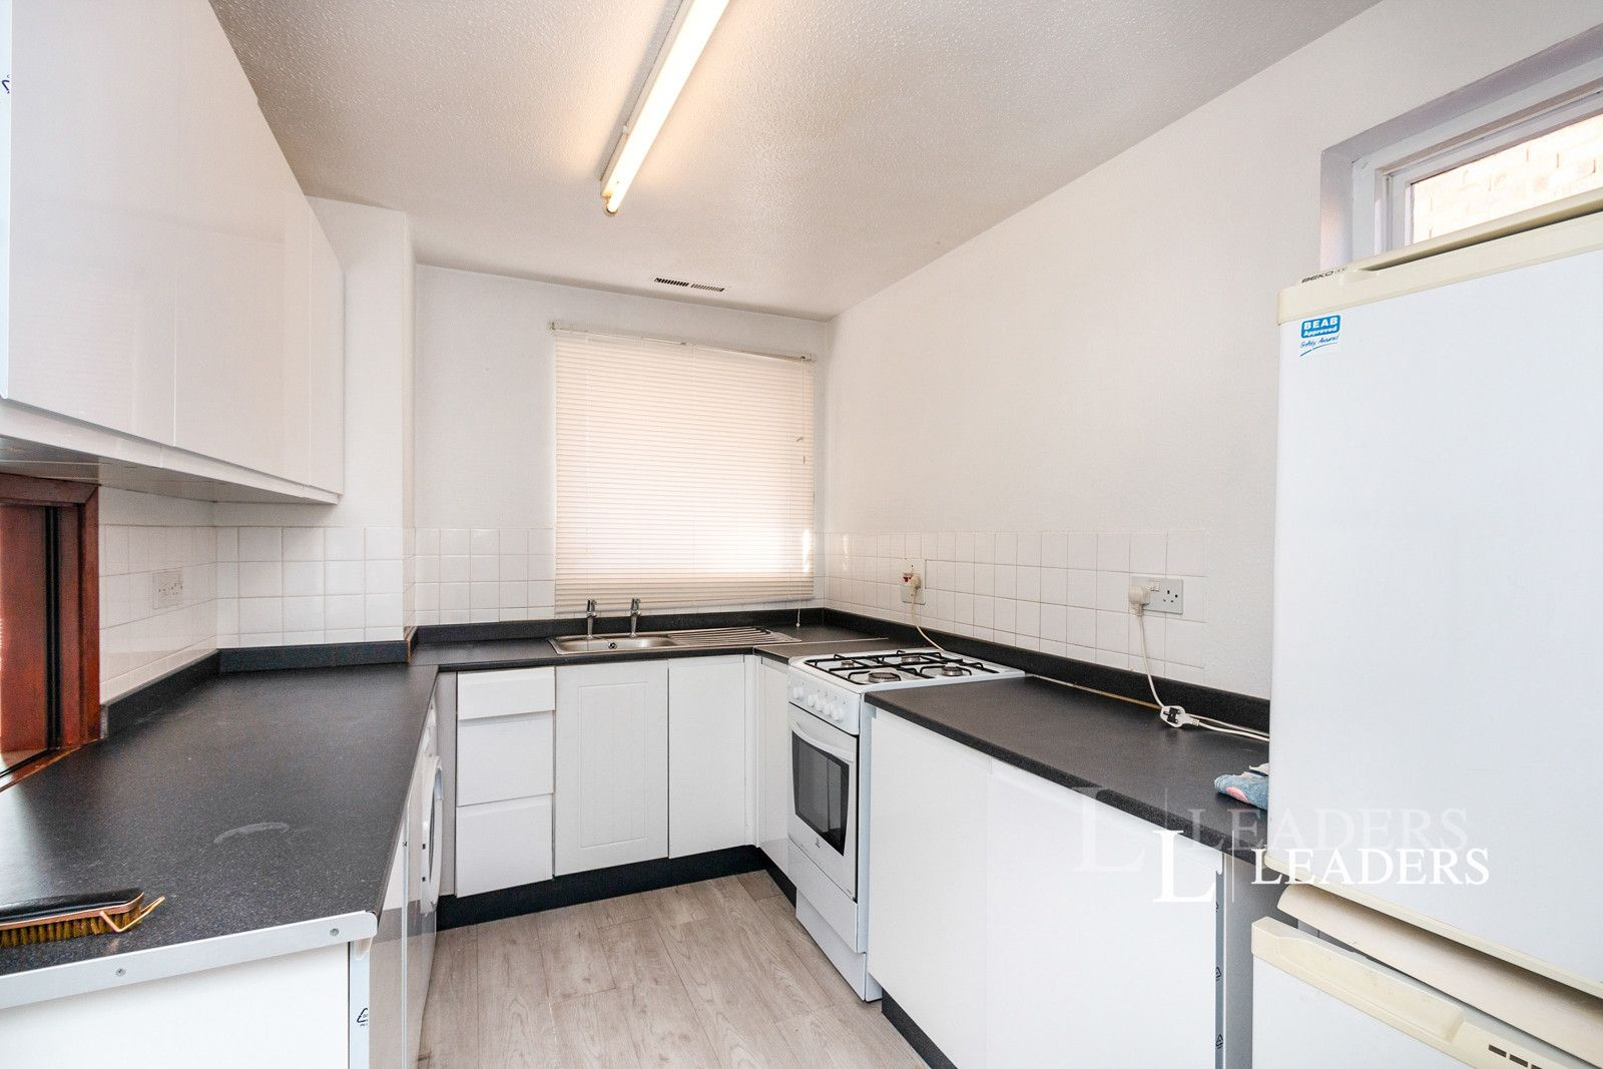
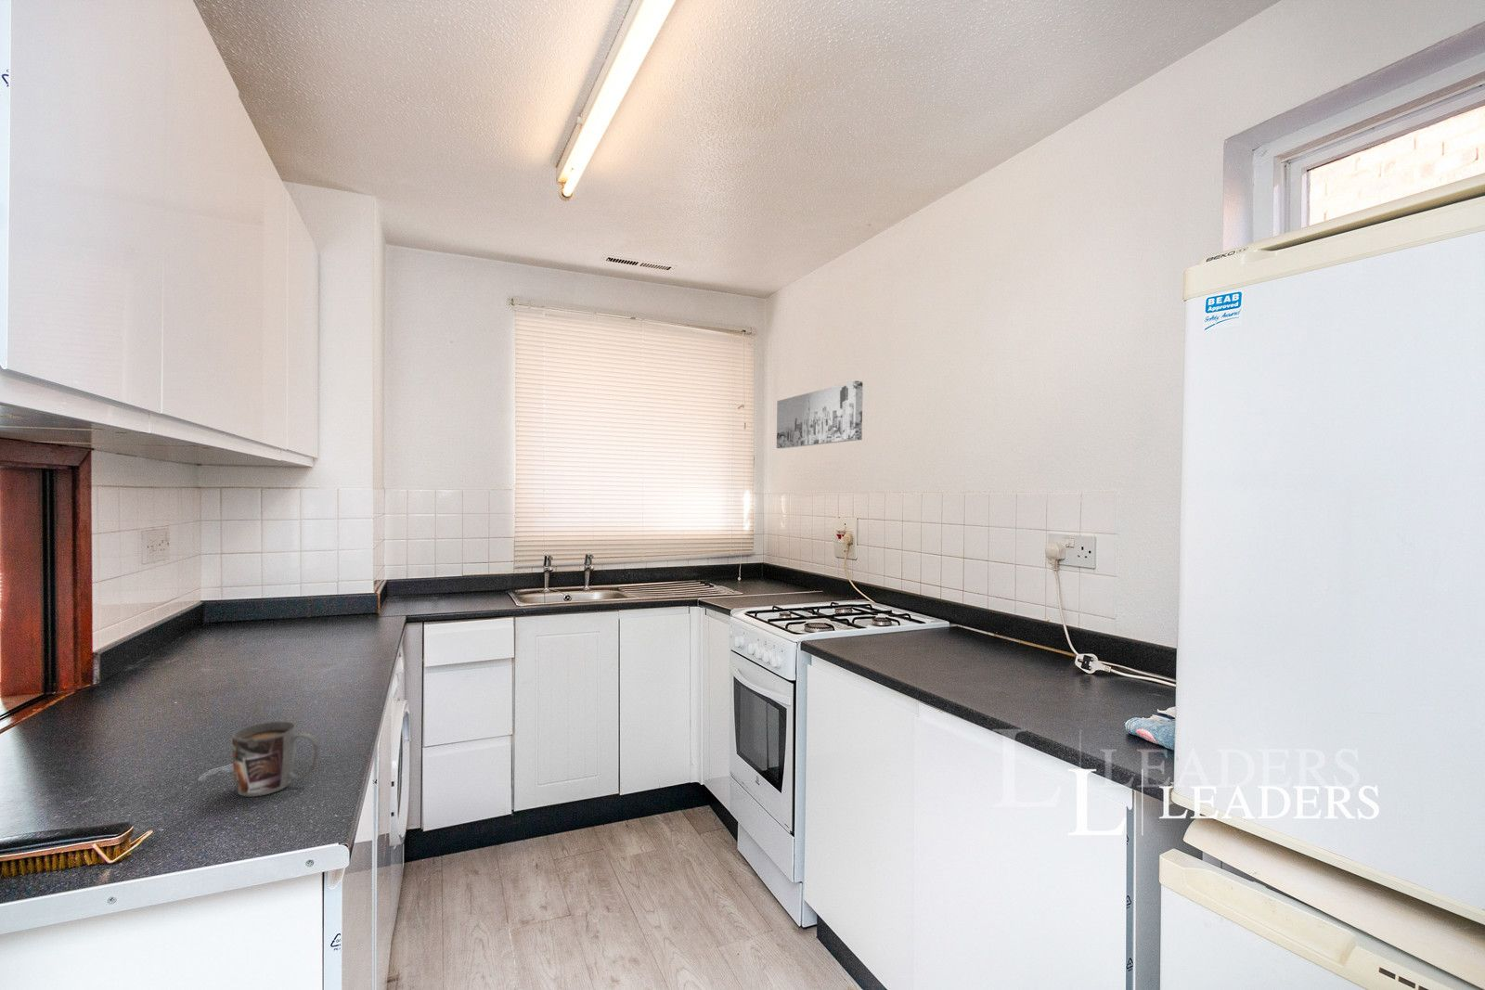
+ wall art [776,380,864,449]
+ mug [231,720,320,797]
